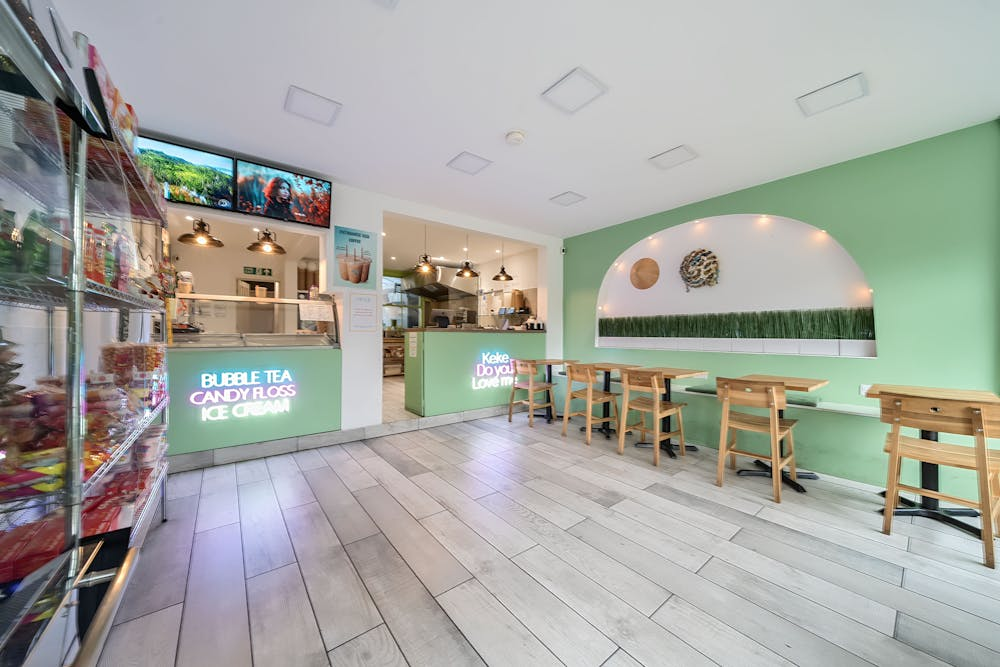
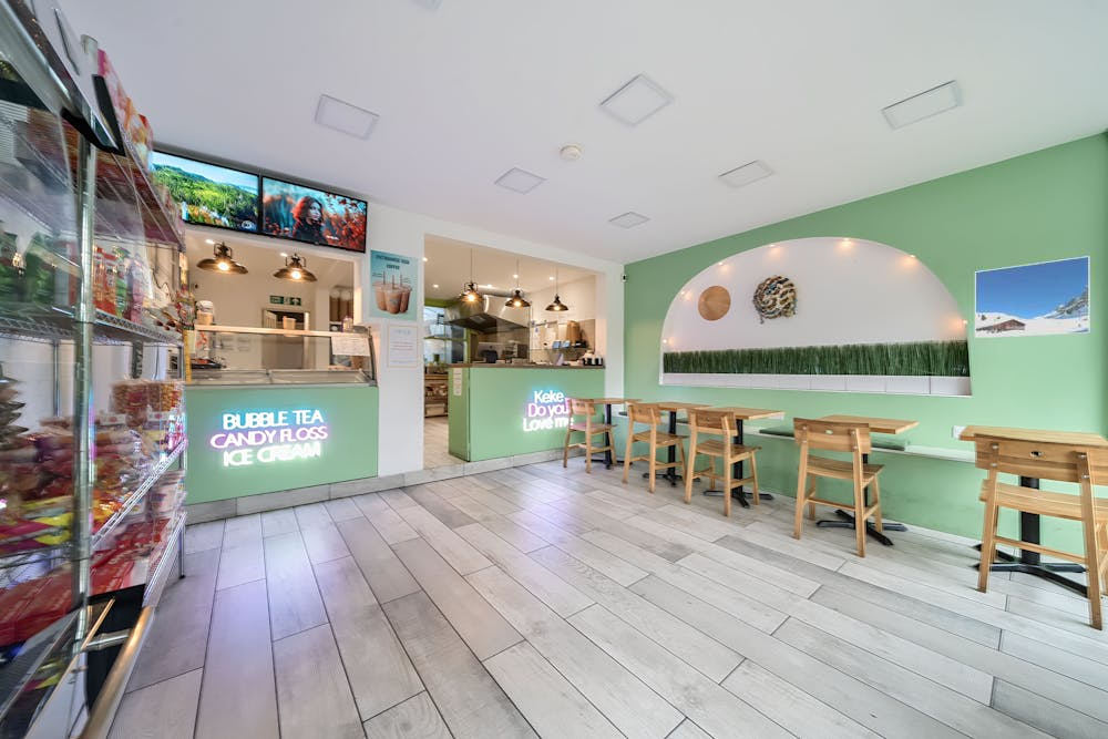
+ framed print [974,255,1091,339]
